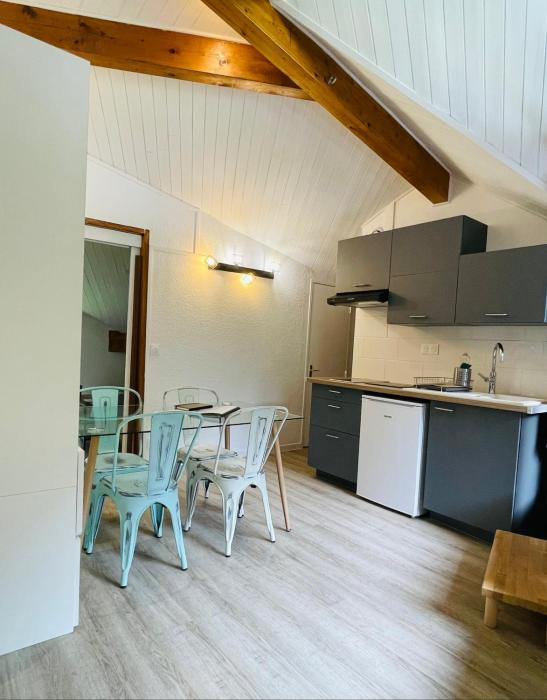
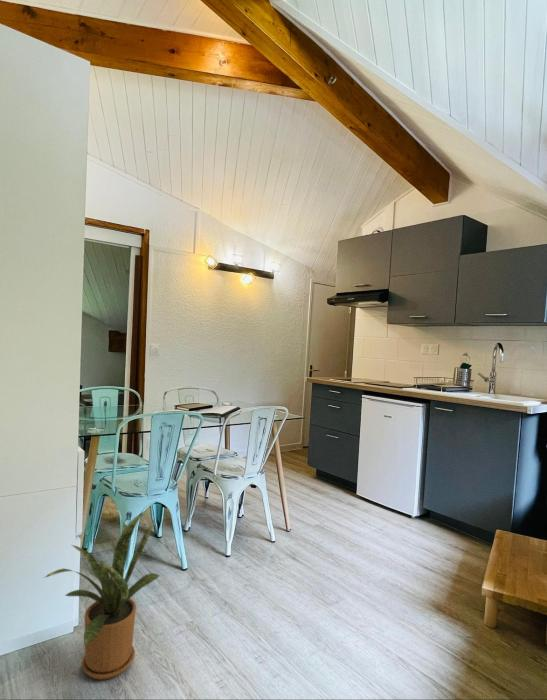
+ house plant [43,510,161,681]
